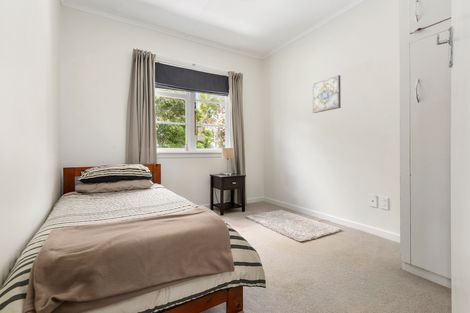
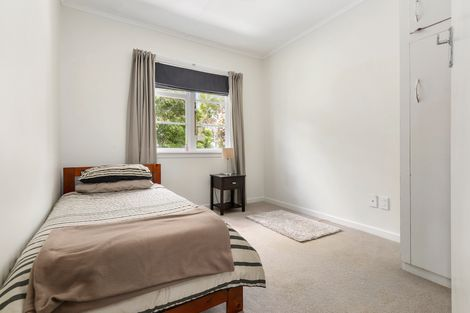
- wall art [312,74,342,114]
